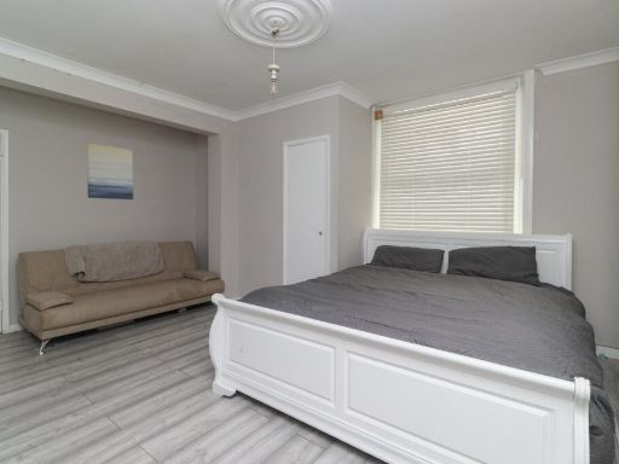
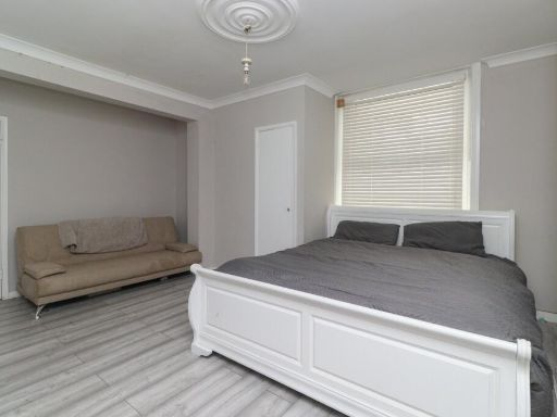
- wall art [86,143,134,201]
